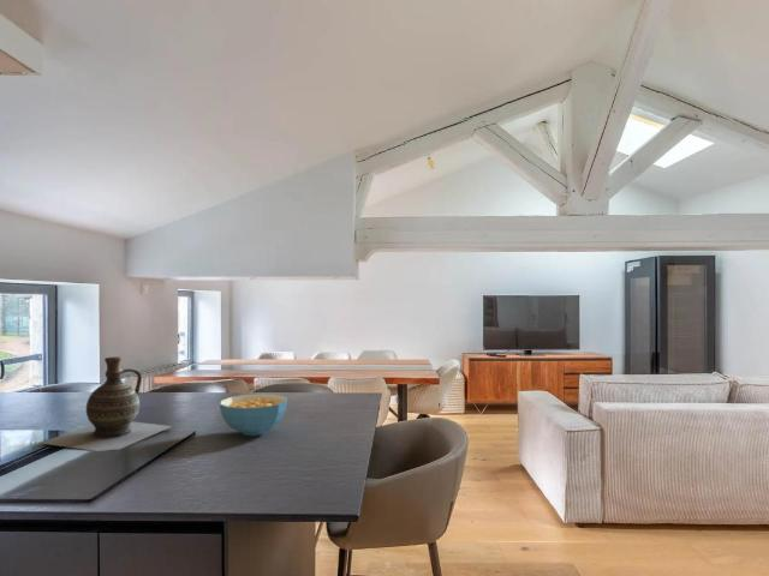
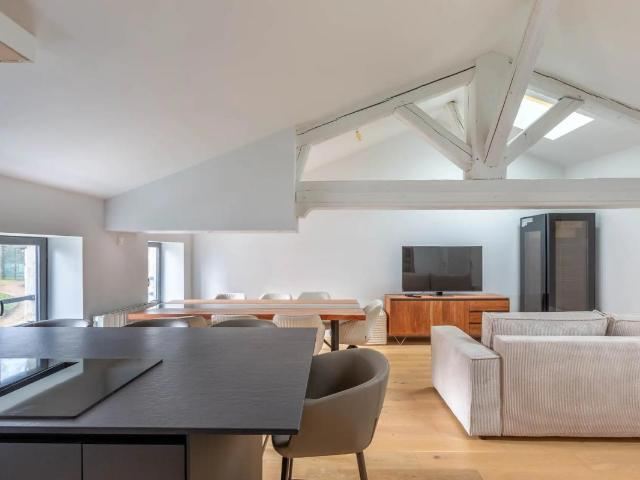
- ceramic jug [40,356,173,452]
- cereal bowl [219,392,288,437]
